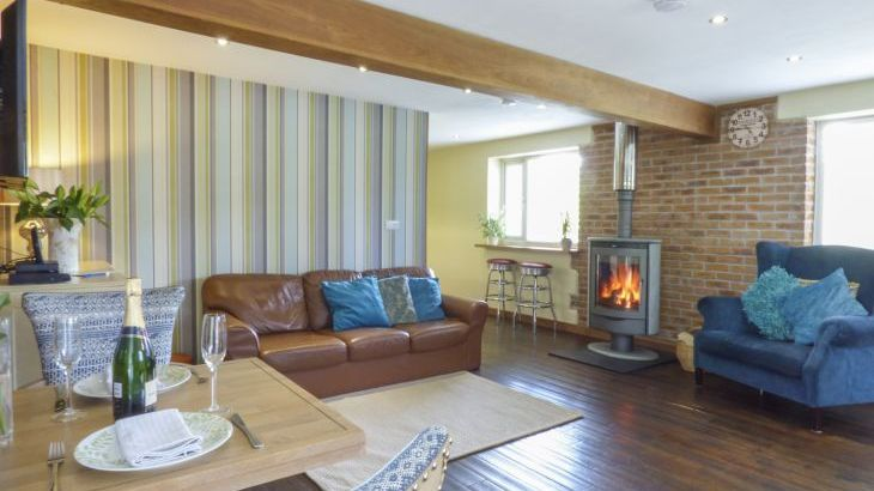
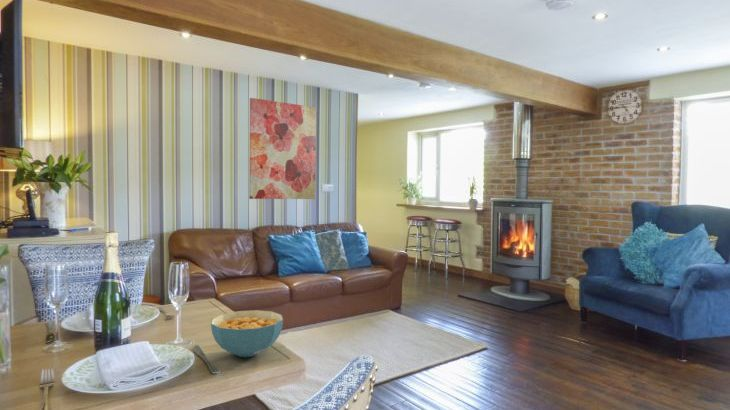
+ cereal bowl [210,309,284,358]
+ wall art [248,97,317,200]
